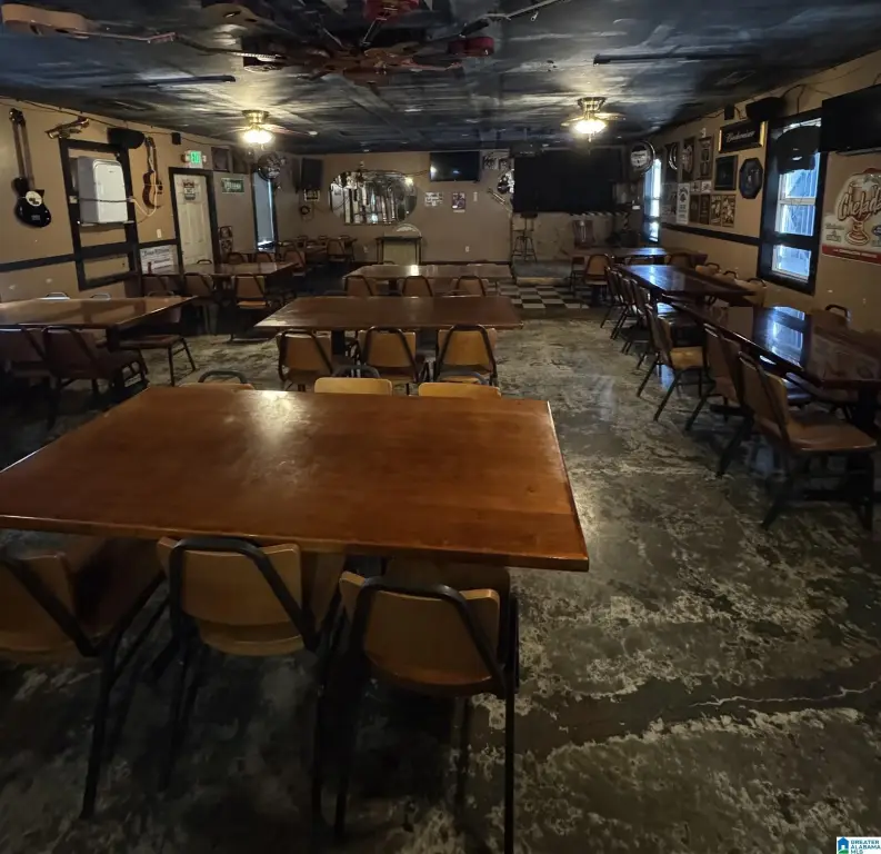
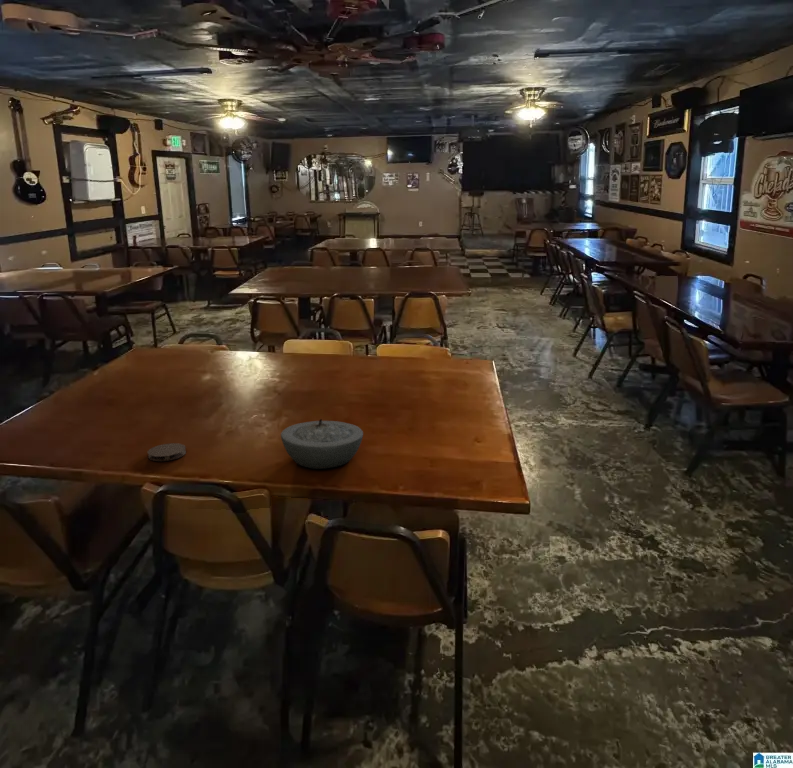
+ fire pit bowl [280,418,364,470]
+ coaster [147,442,187,462]
